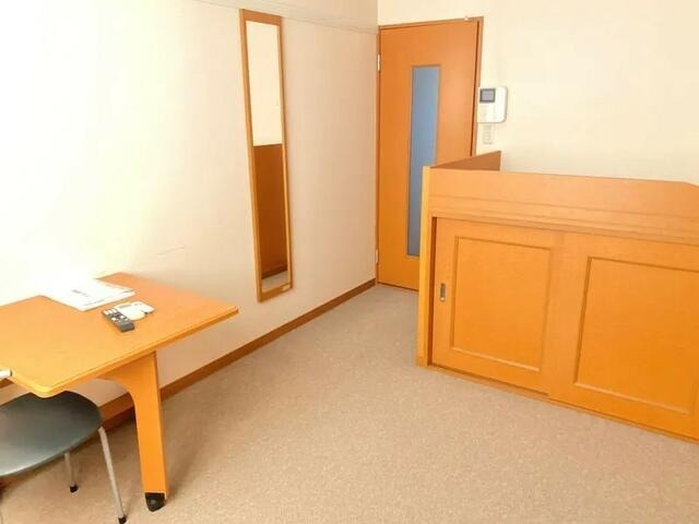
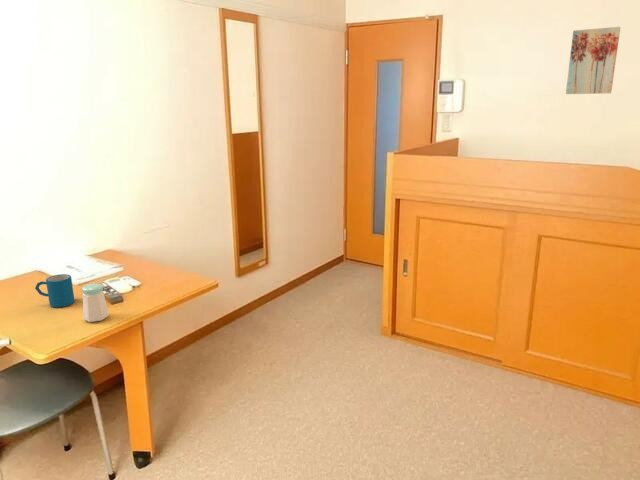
+ mug [34,273,76,308]
+ salt shaker [81,282,110,323]
+ wall art [565,26,621,95]
